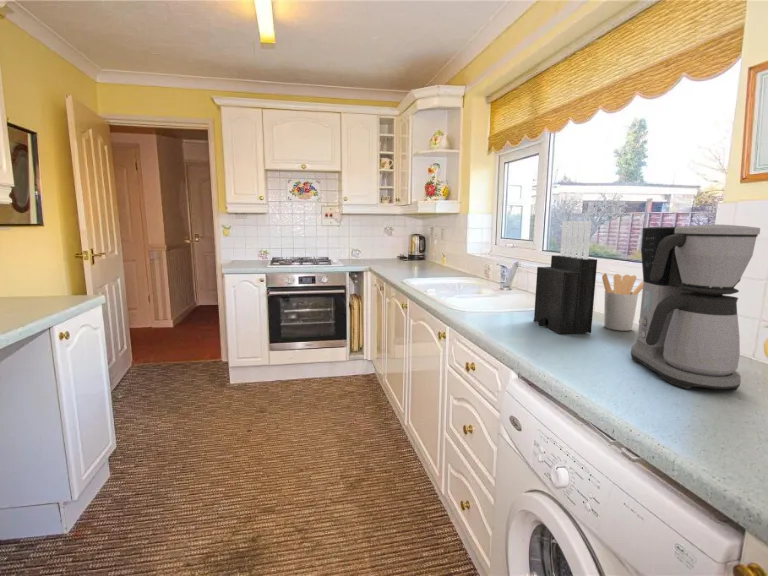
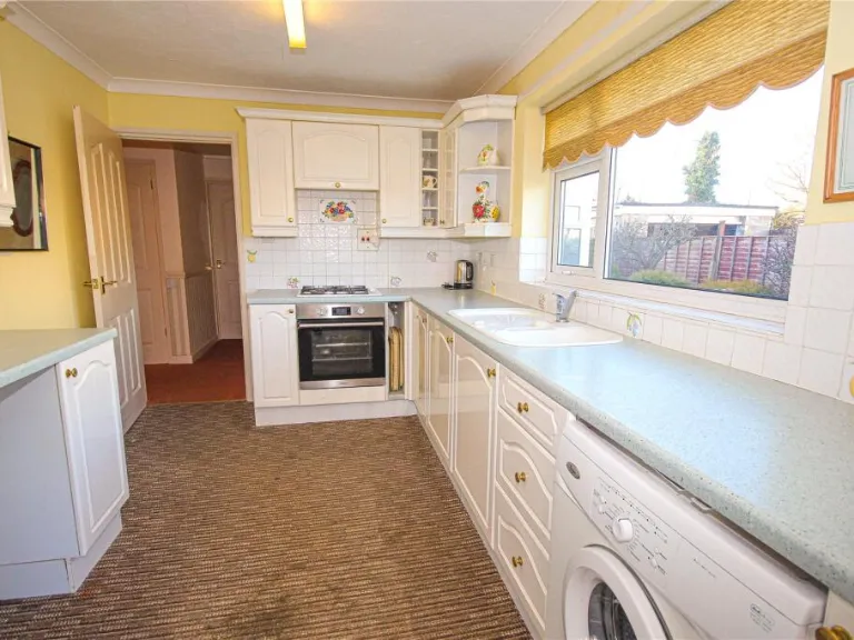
- knife block [533,220,598,334]
- coffee maker [630,223,761,392]
- utensil holder [601,272,643,332]
